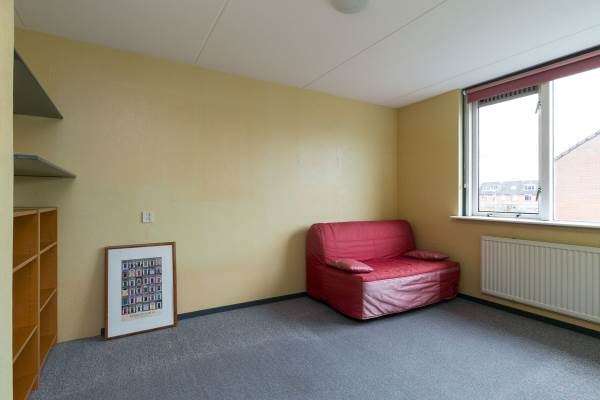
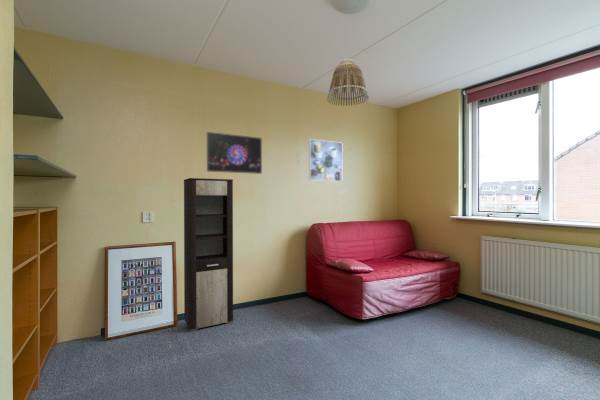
+ cabinet [183,177,234,332]
+ lamp shade [326,58,370,107]
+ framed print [206,131,263,175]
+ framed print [308,138,343,182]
